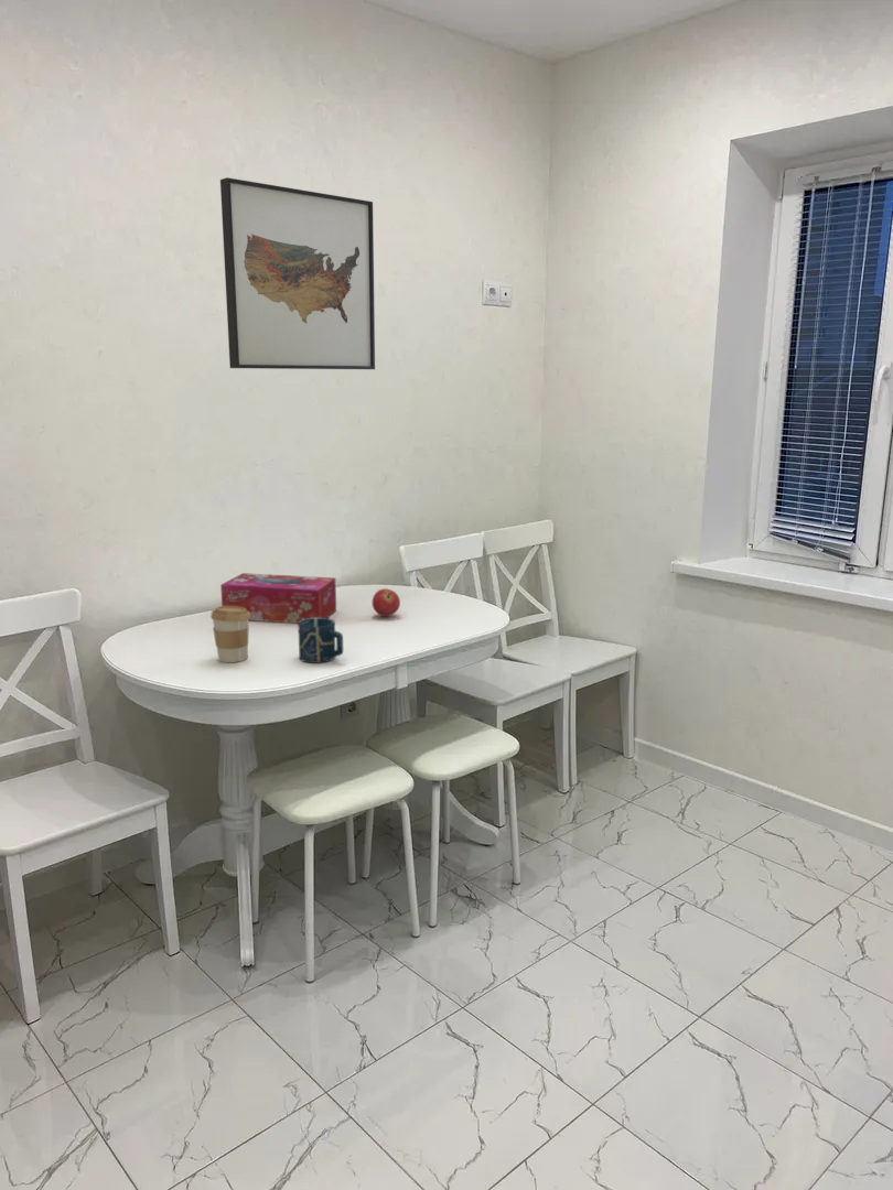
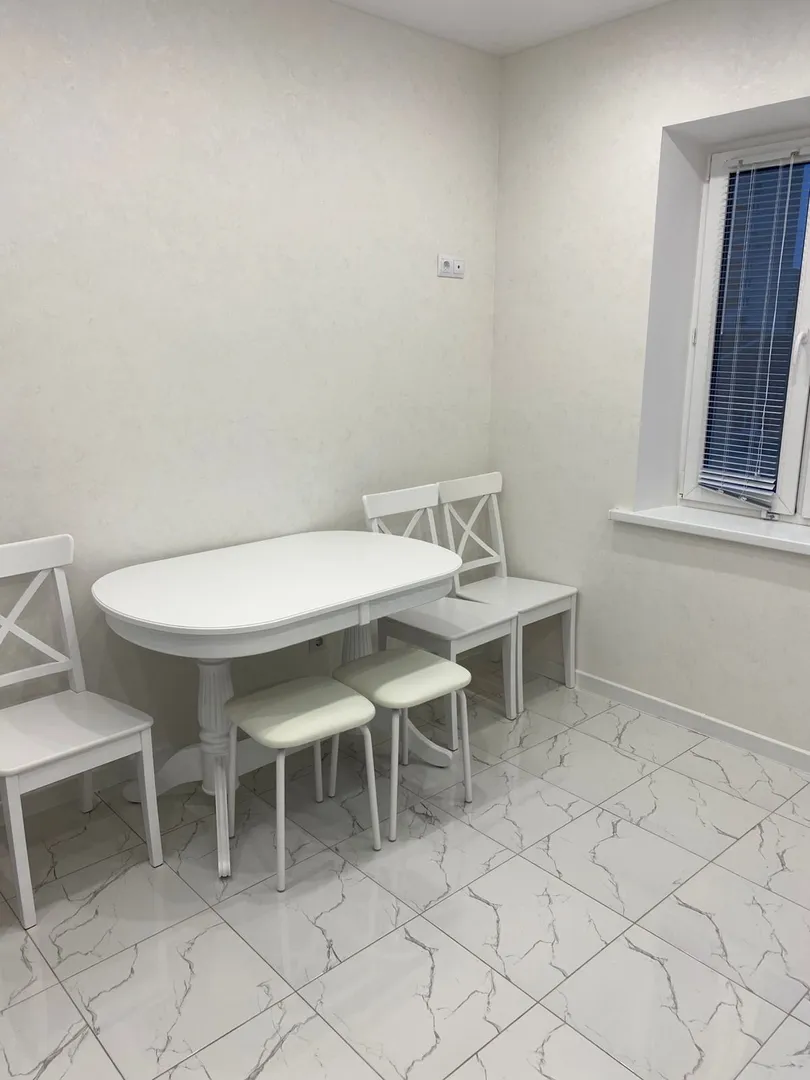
- coffee cup [209,605,250,663]
- fruit [372,587,401,617]
- wall art [219,176,376,370]
- tissue box [219,572,337,625]
- cup [297,617,344,664]
